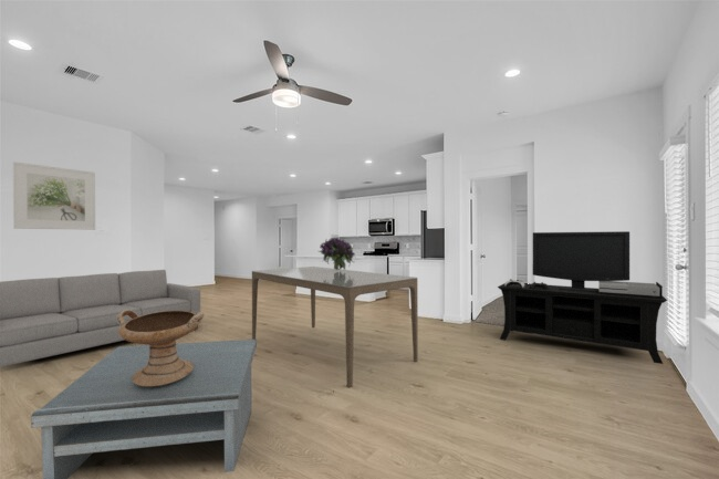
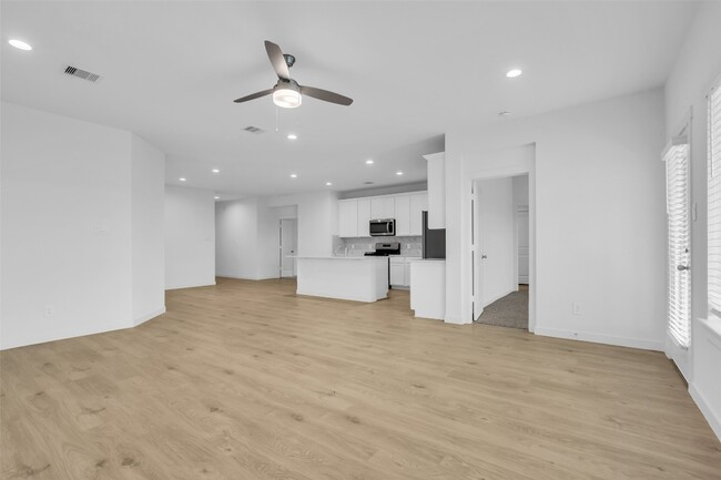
- decorative bowl [117,310,205,386]
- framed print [12,160,96,231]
- media console [497,230,668,365]
- sofa [0,269,201,368]
- coffee table [30,339,258,479]
- dining table [251,265,419,388]
- bouquet [317,237,356,270]
